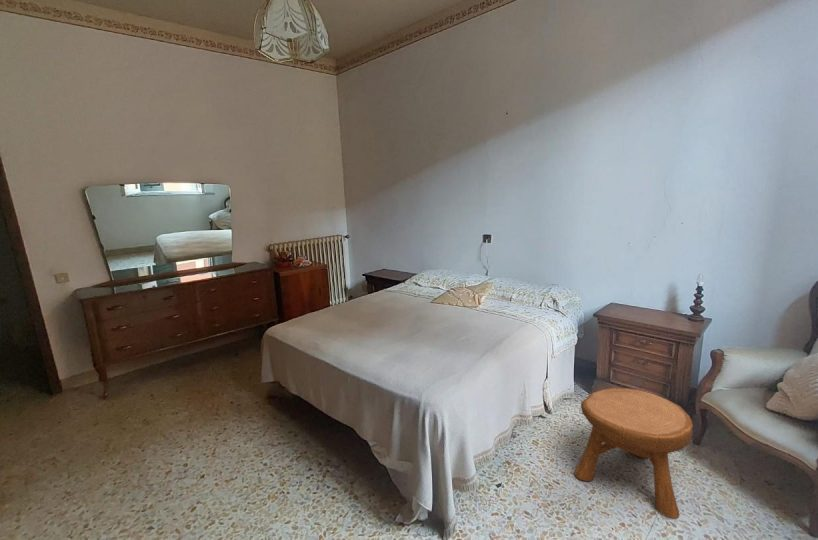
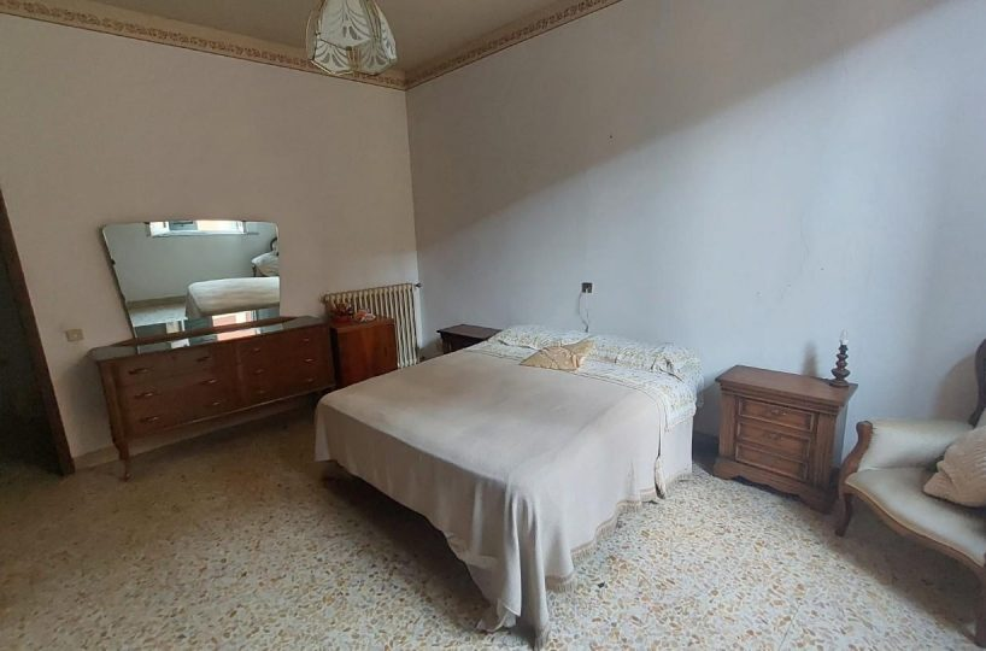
- stool [573,387,694,520]
